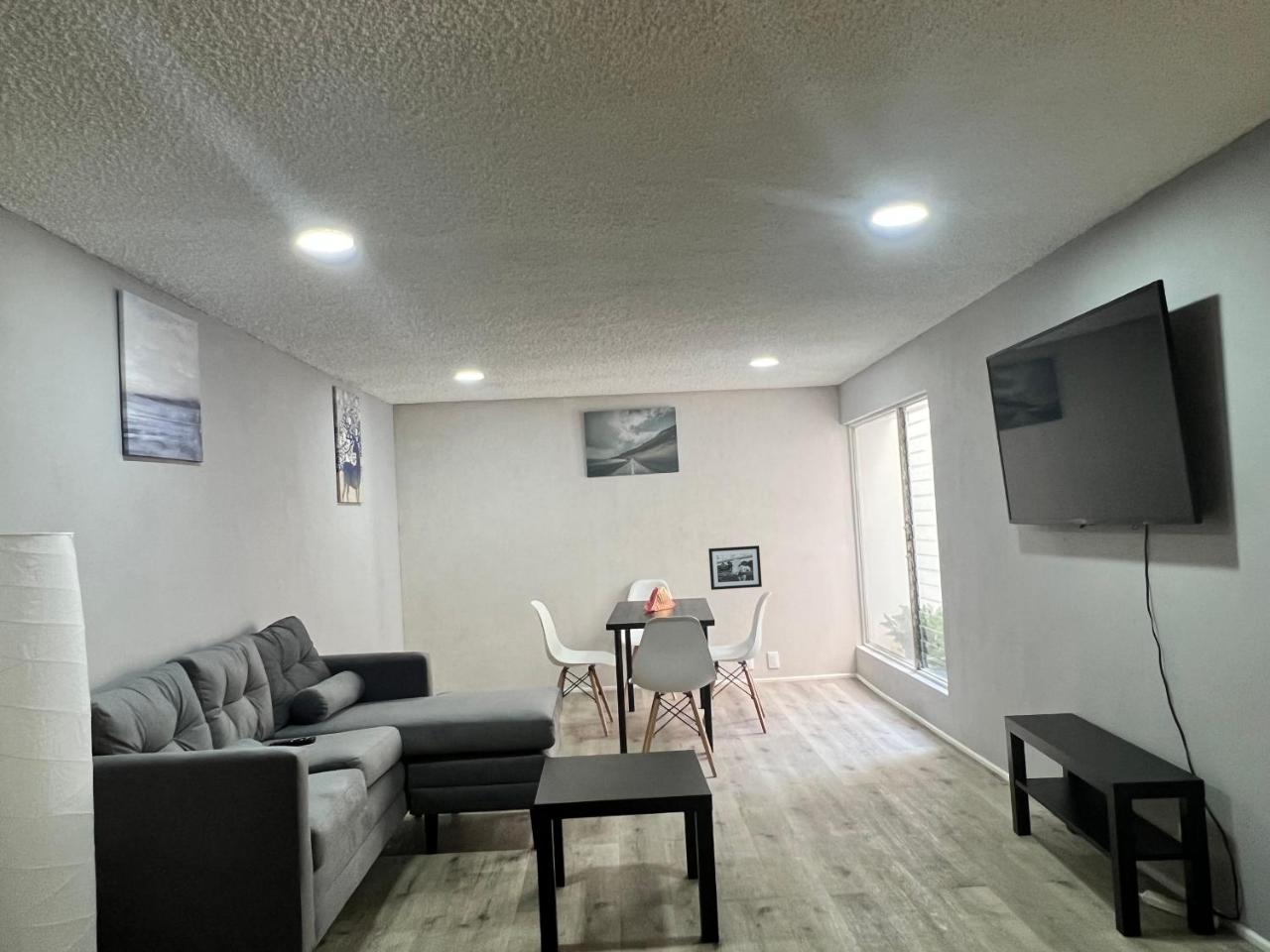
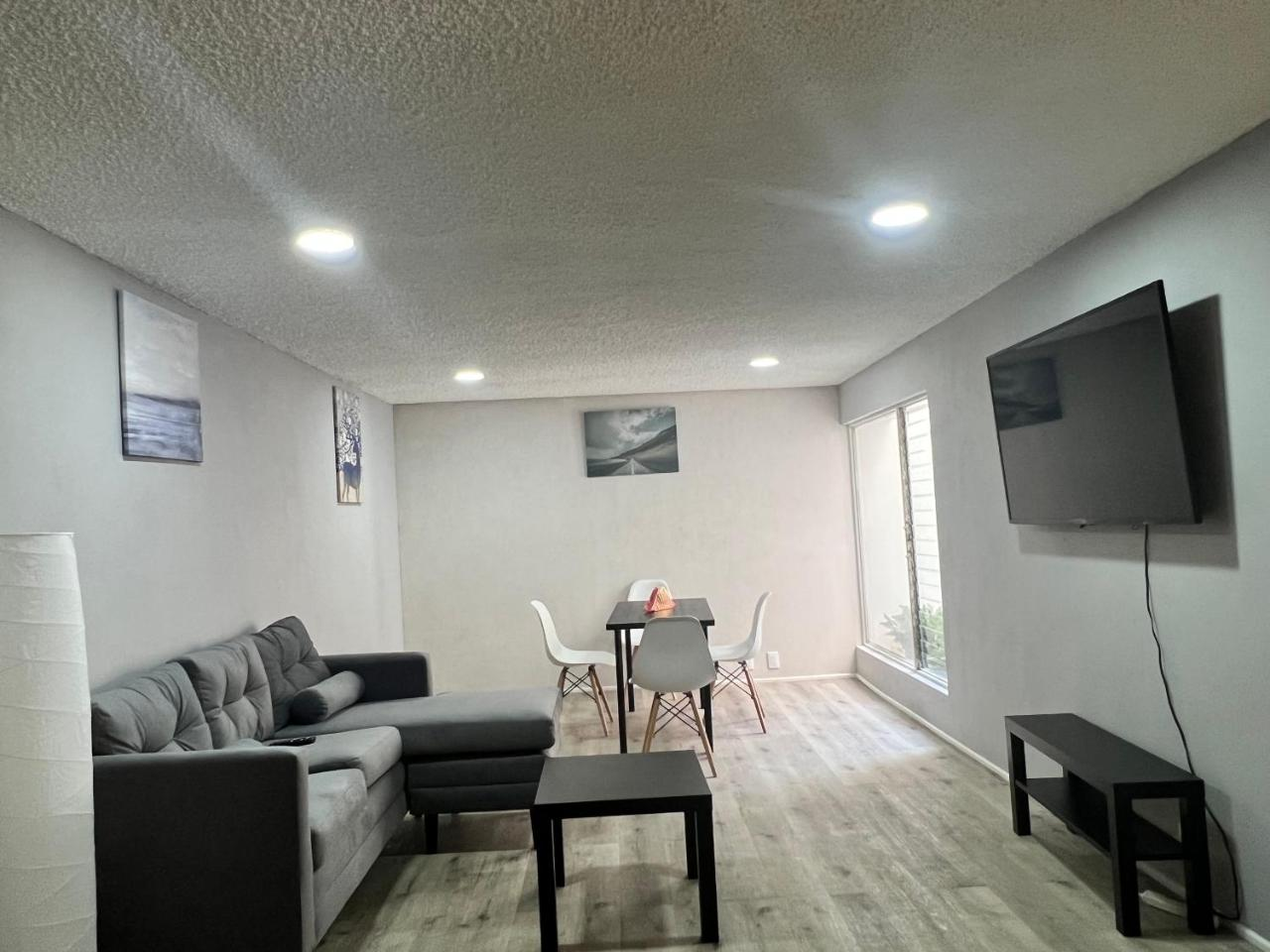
- picture frame [707,544,763,591]
